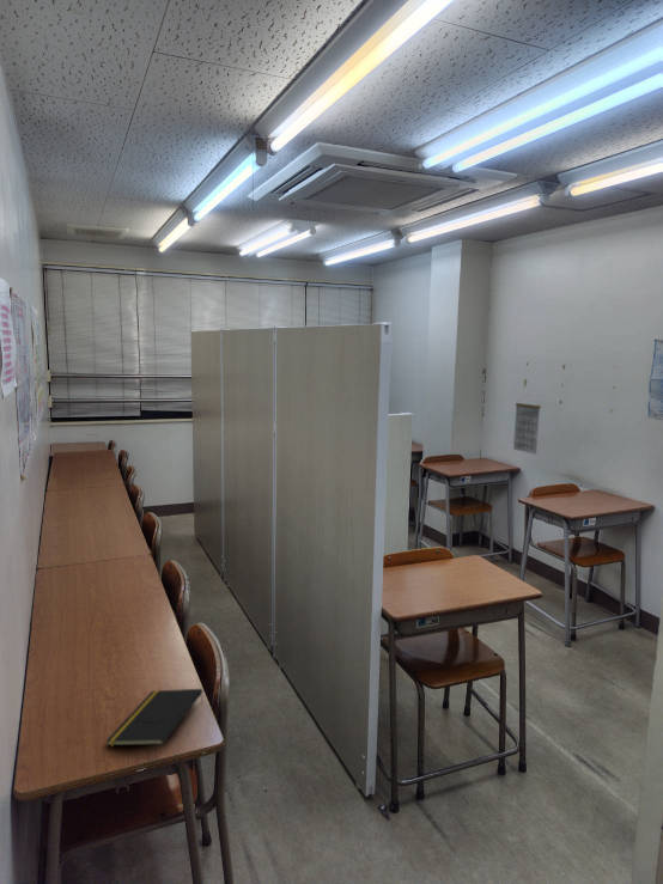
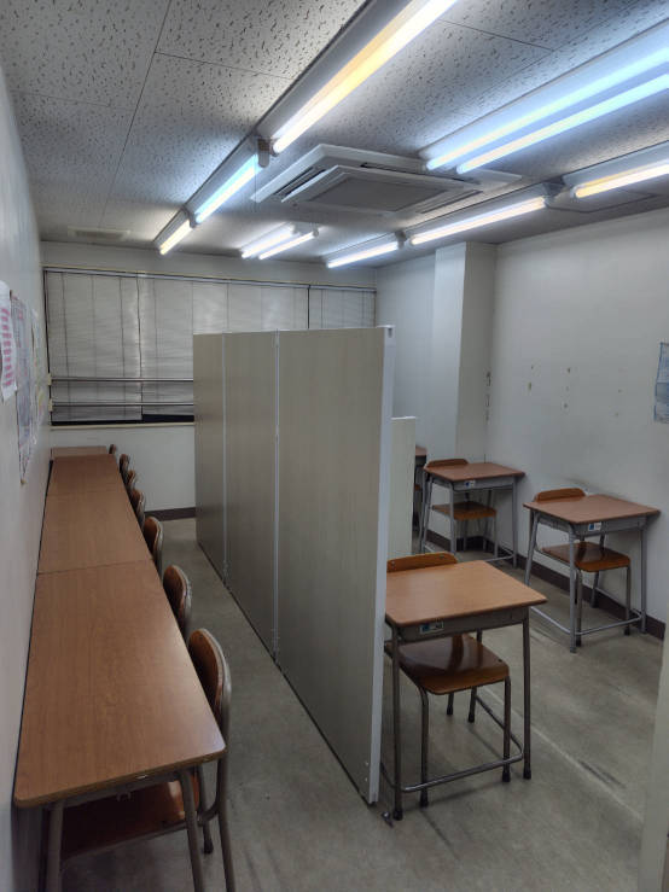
- calendar [512,392,542,456]
- notepad [104,688,205,748]
